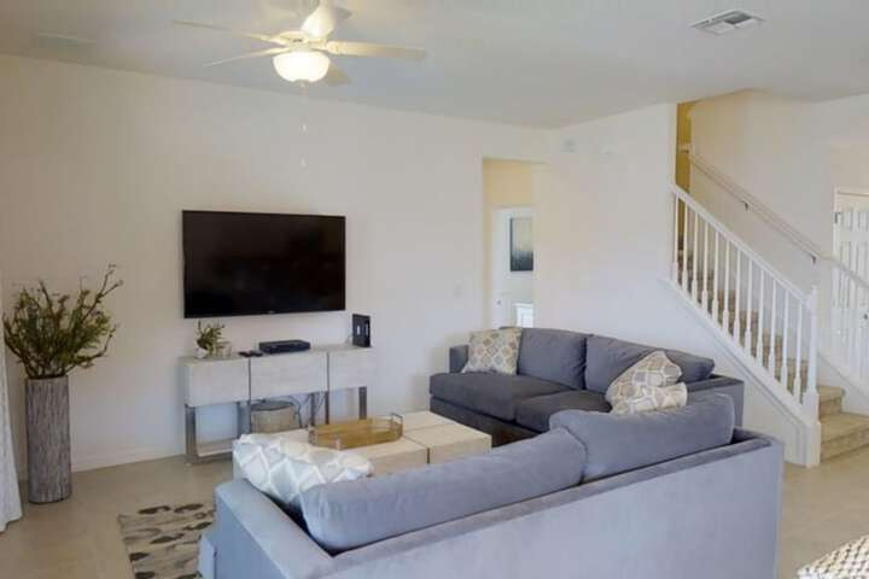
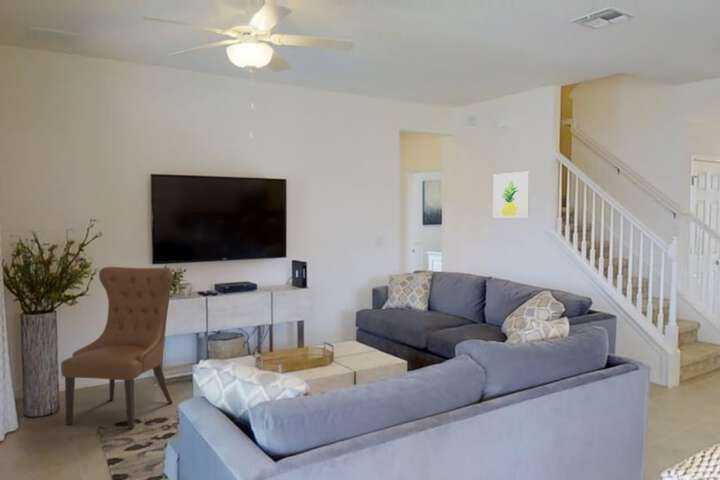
+ wall art [492,171,531,218]
+ chair [60,266,174,430]
